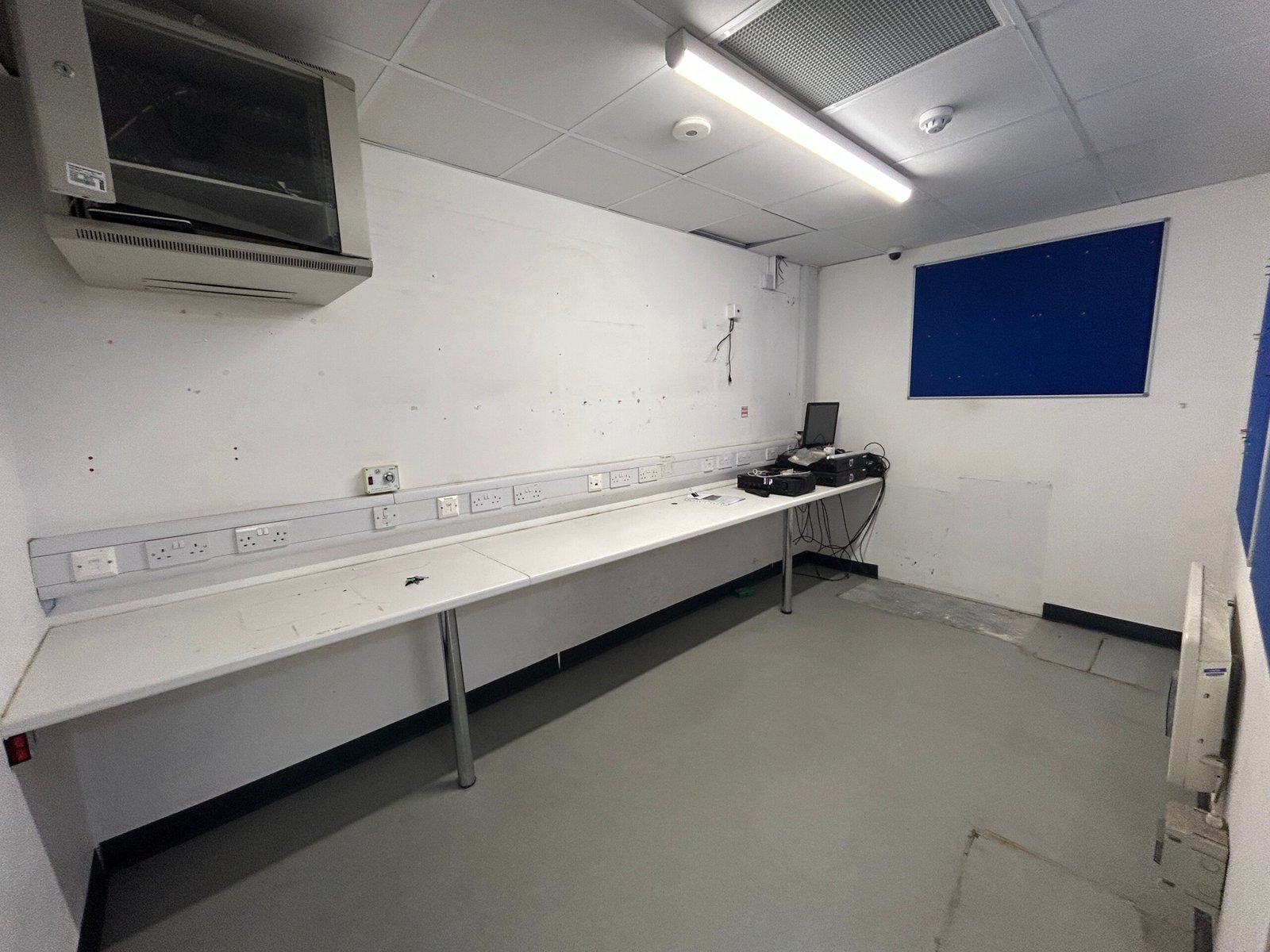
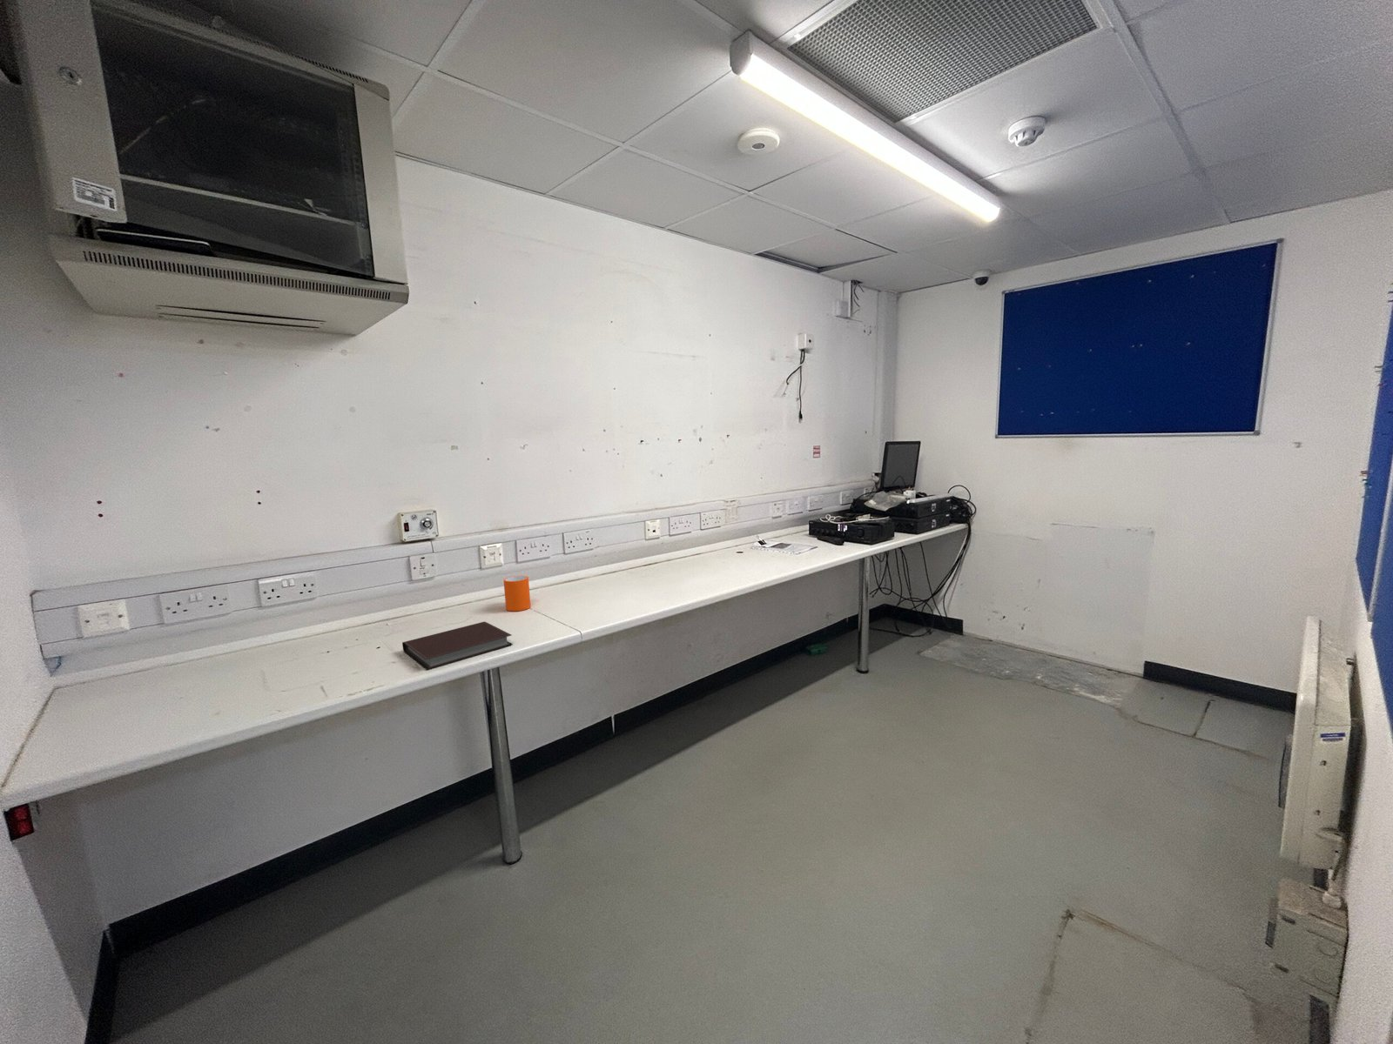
+ mug [502,575,531,613]
+ notebook [401,621,513,671]
